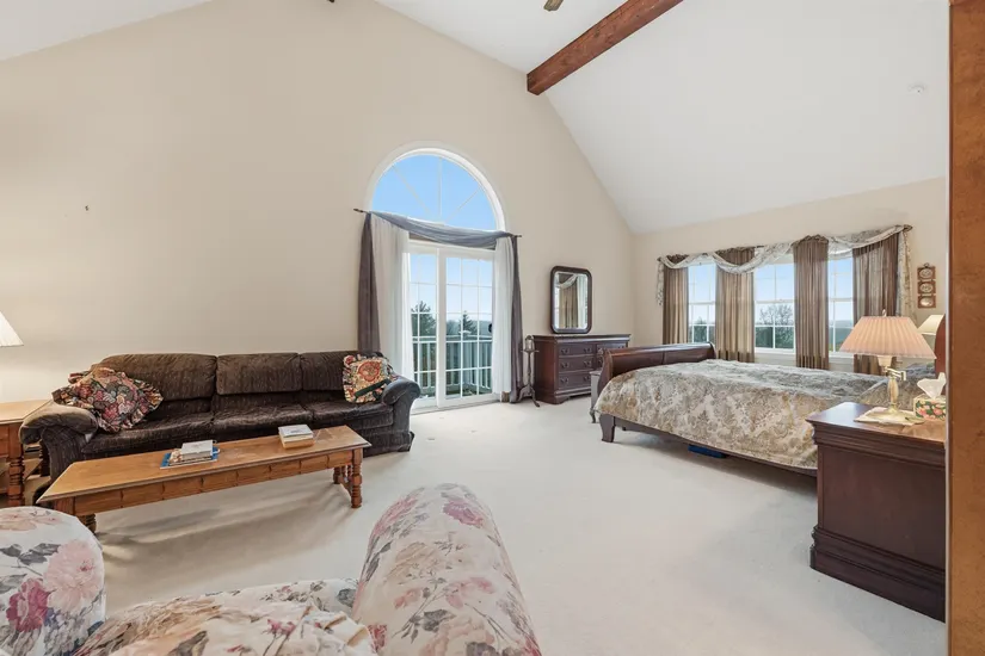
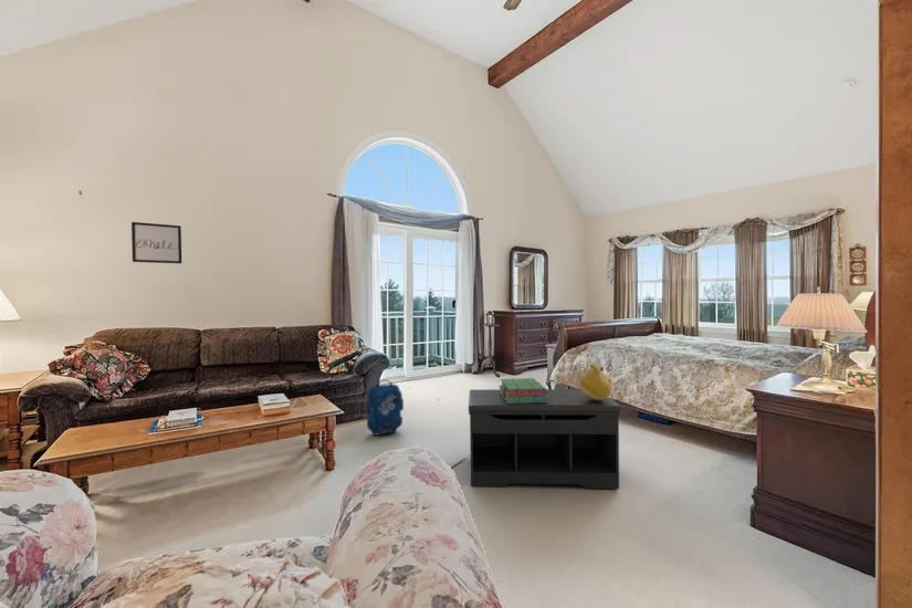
+ backpack [365,378,405,437]
+ wall art [130,221,182,264]
+ stack of books [497,377,548,403]
+ plush toy [578,361,614,401]
+ bench [468,388,621,490]
